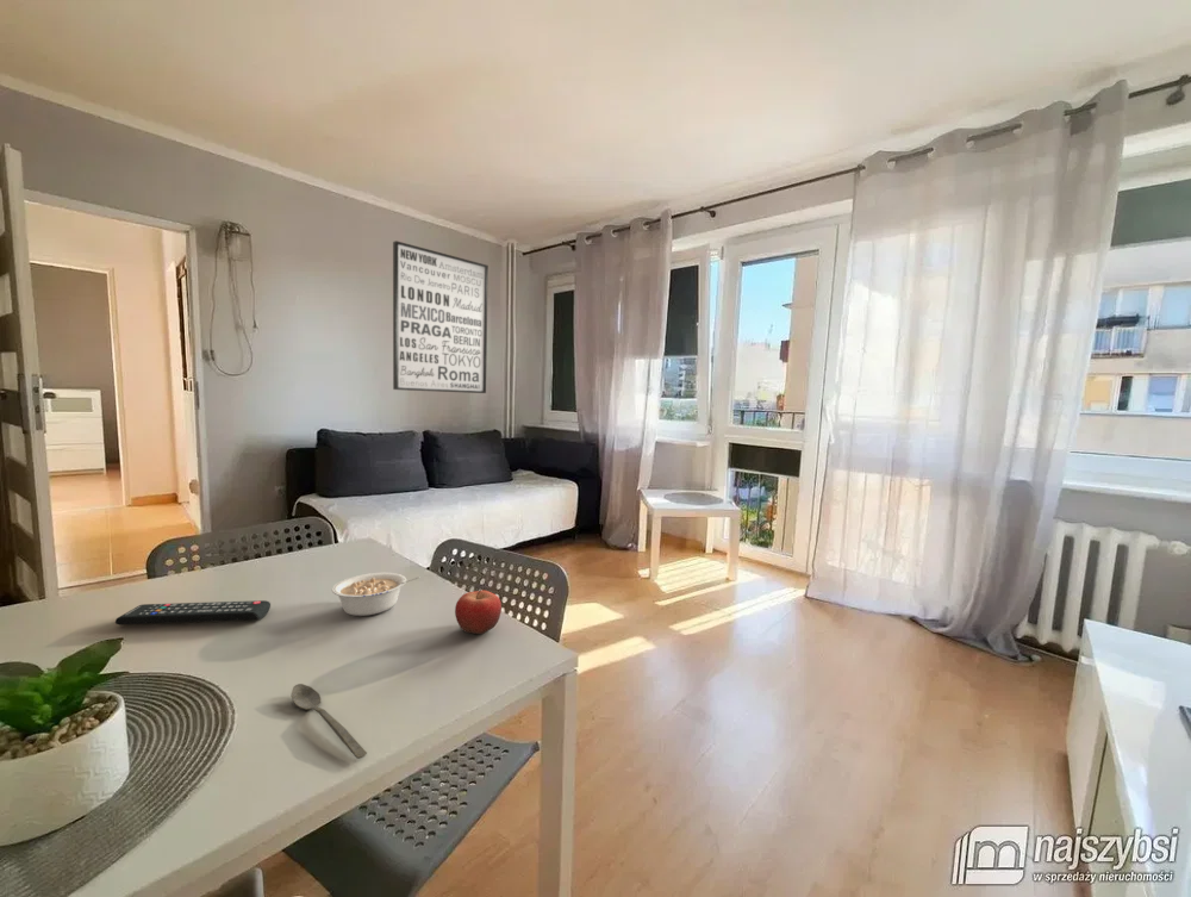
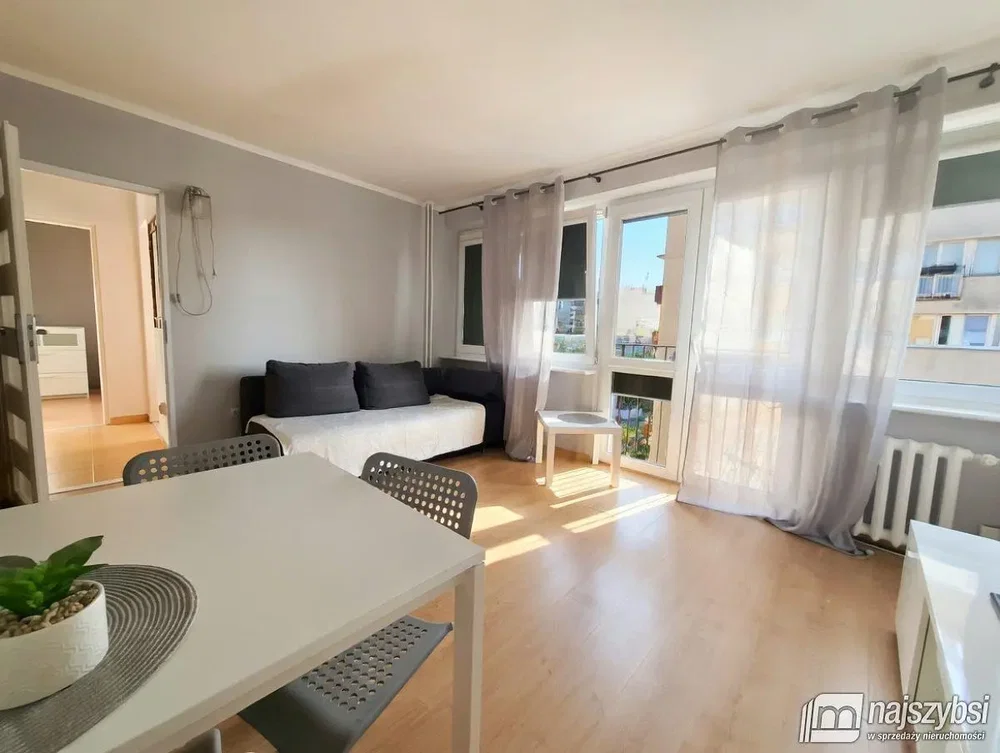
- spoon [289,683,368,760]
- wall art [392,239,490,394]
- remote control [114,599,272,625]
- legume [331,572,420,617]
- fruit [454,587,503,635]
